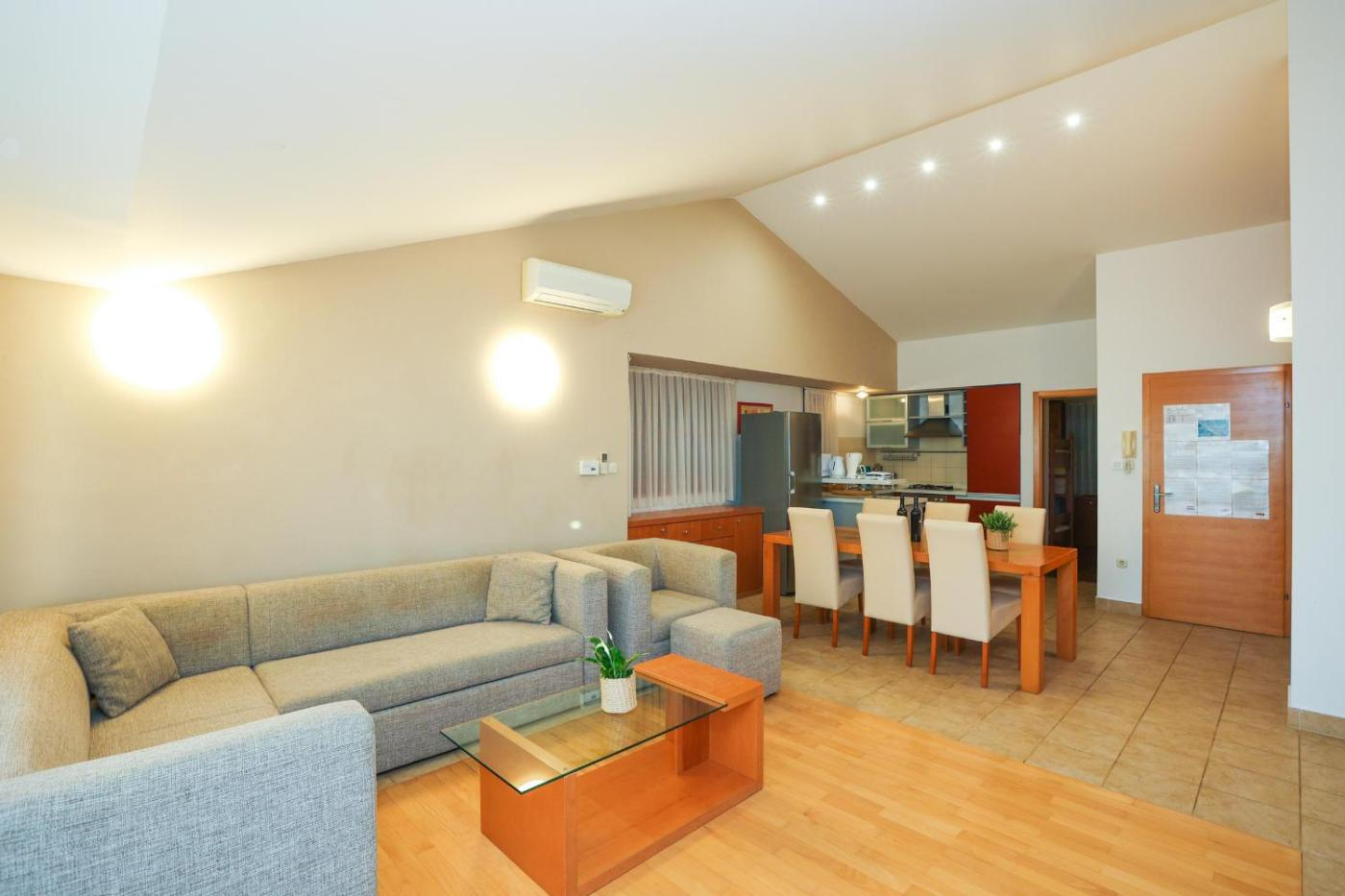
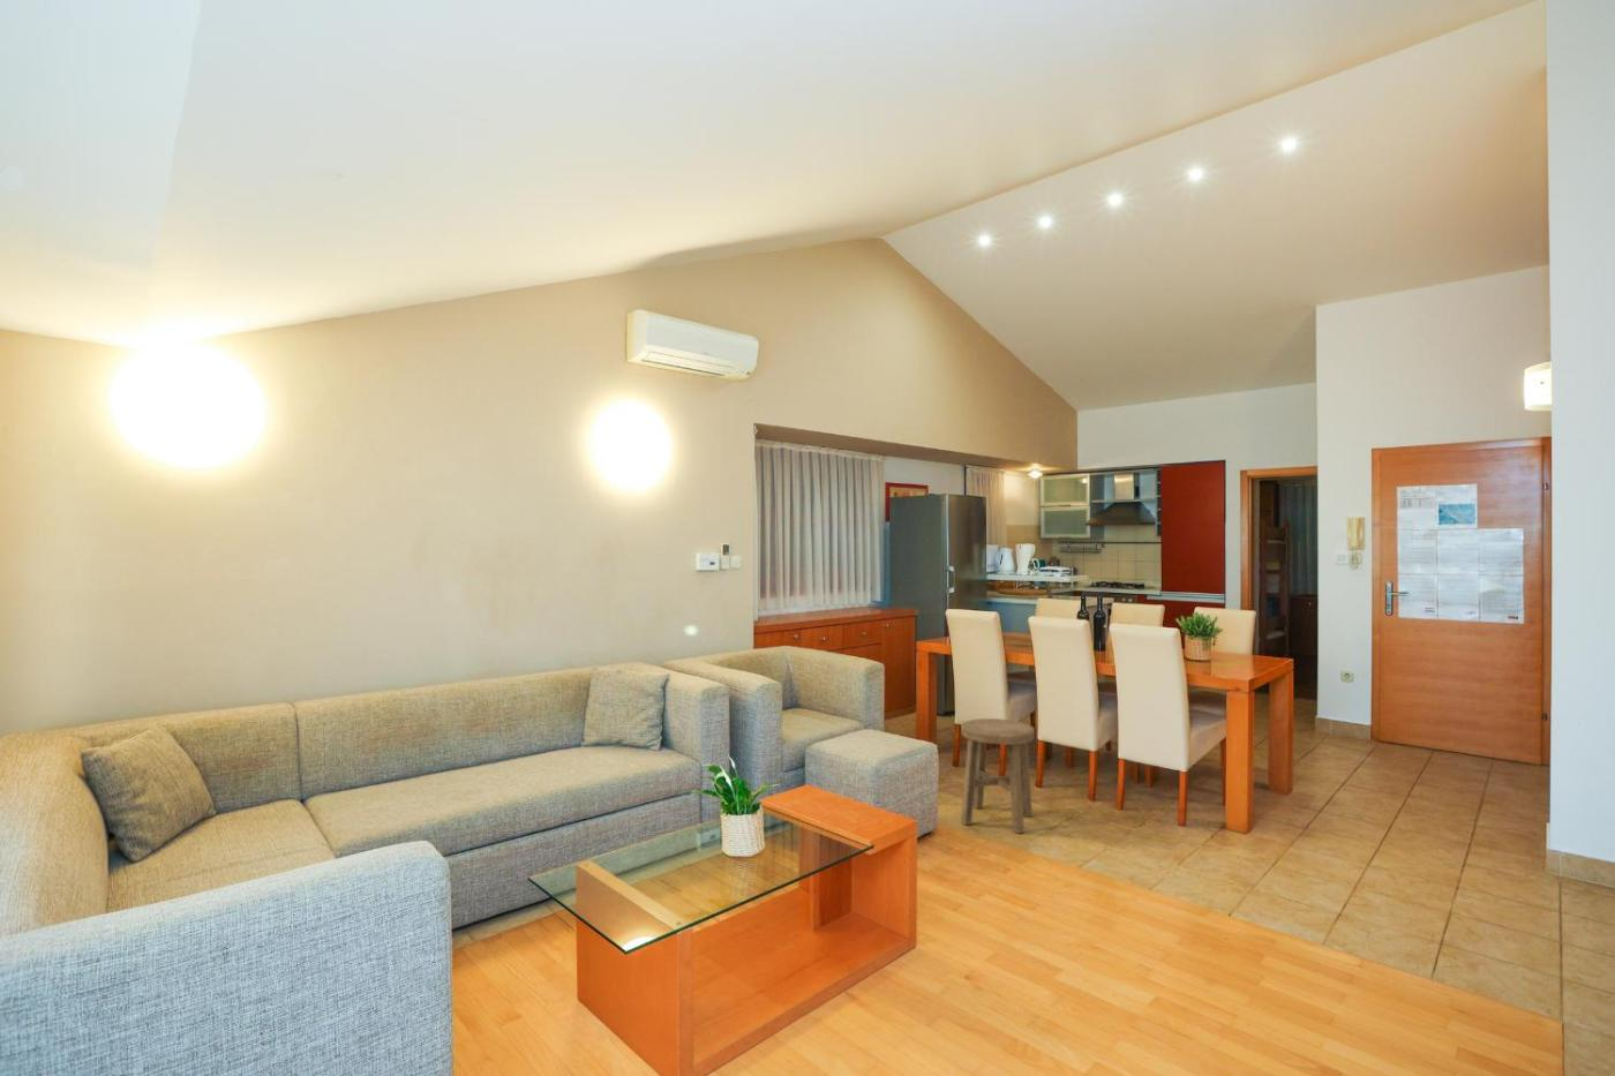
+ stool [959,717,1036,835]
